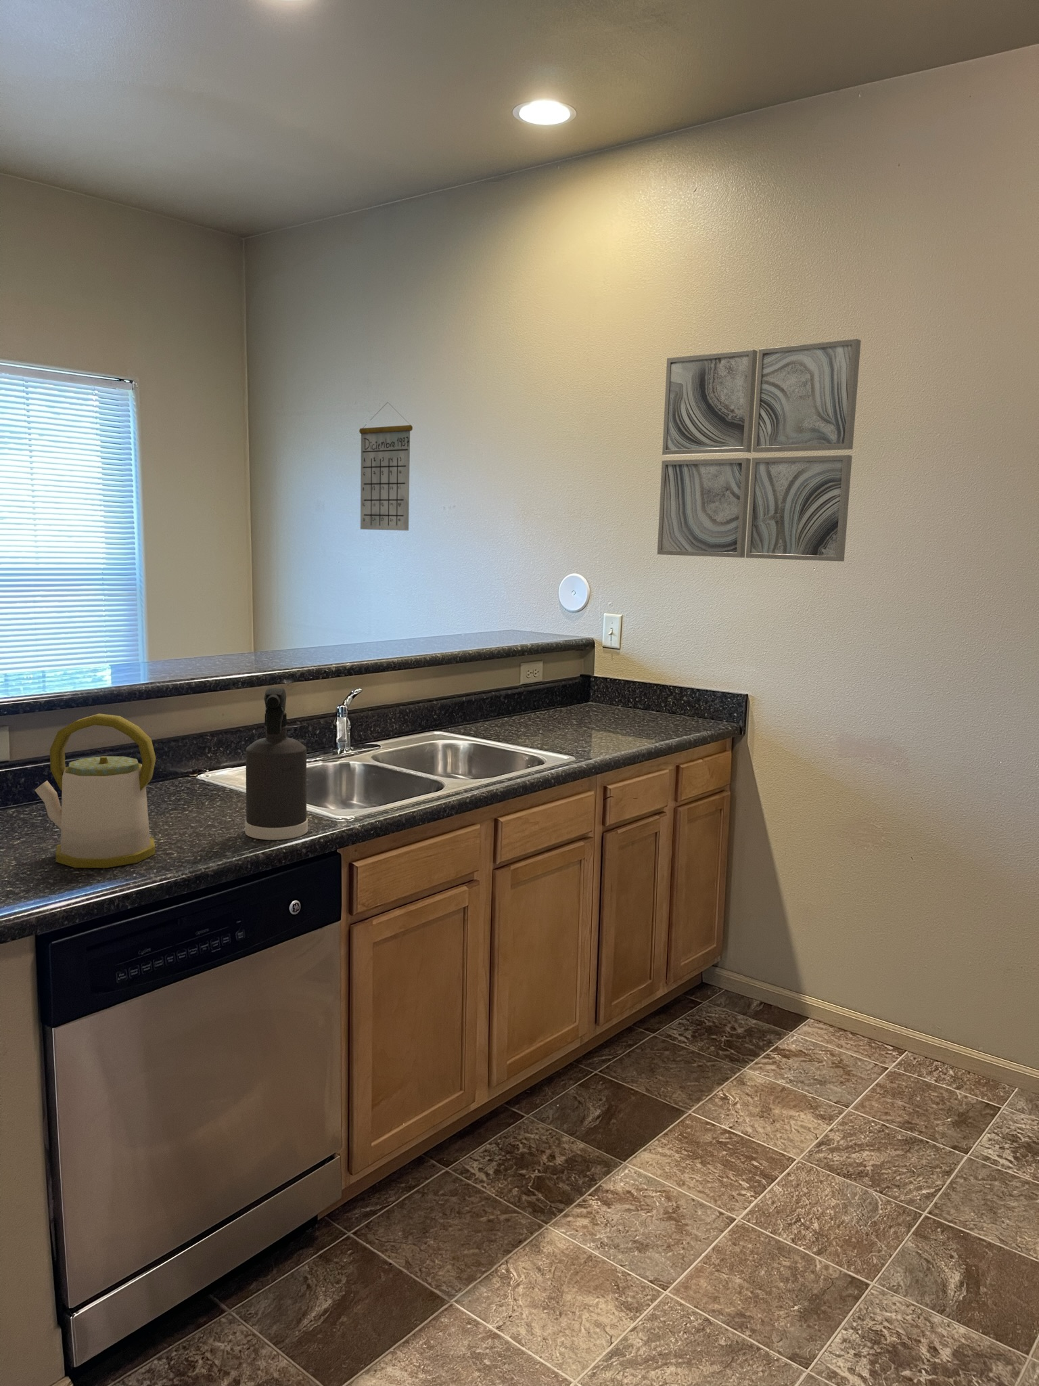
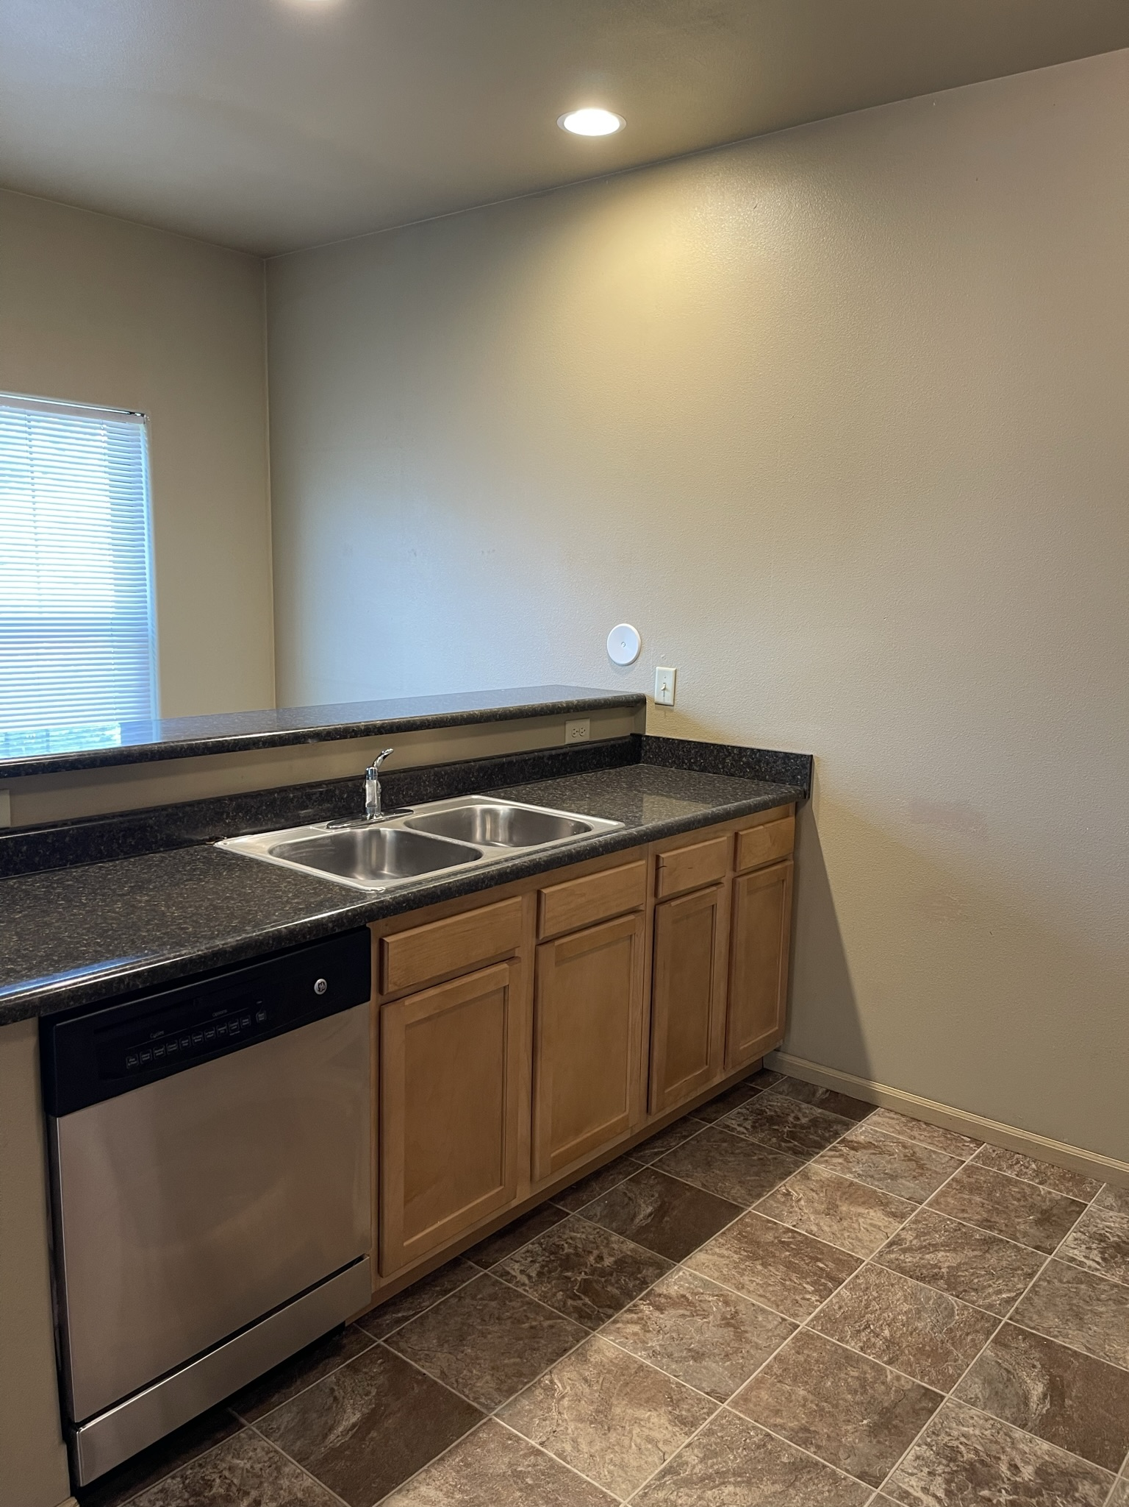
- kettle [35,714,156,869]
- spray bottle [244,686,309,840]
- calendar [358,402,414,531]
- wall art [657,338,862,562]
